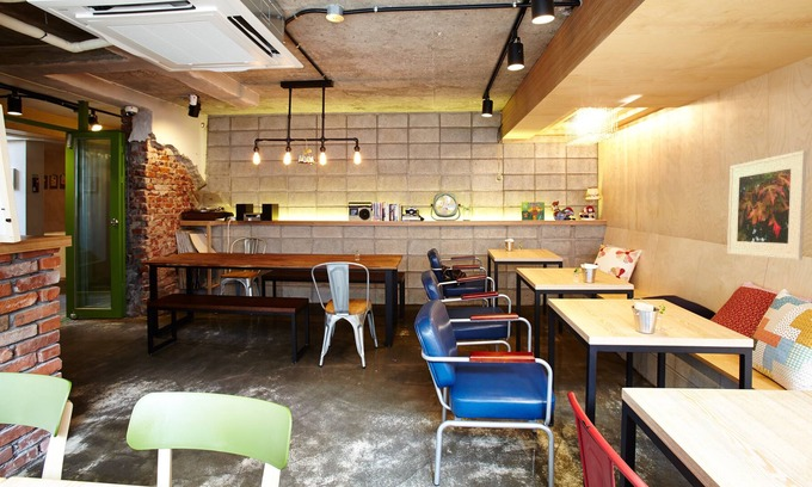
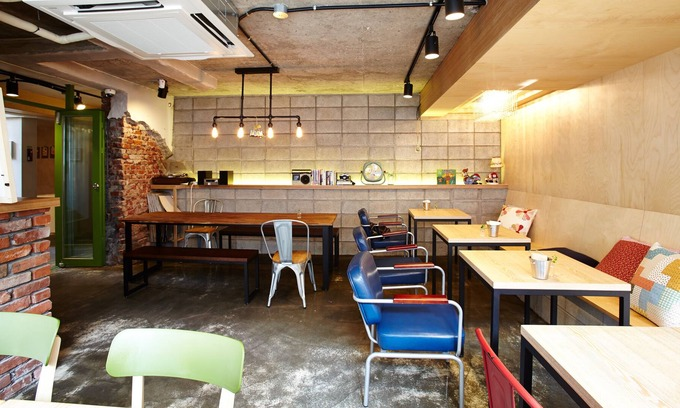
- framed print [726,149,808,261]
